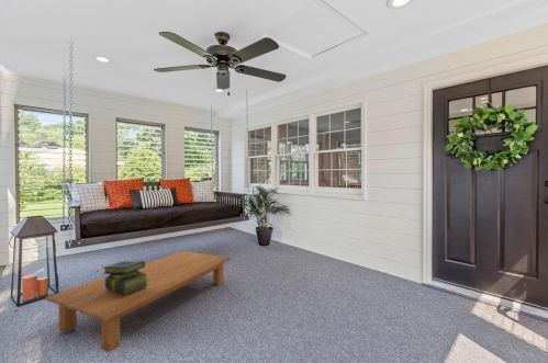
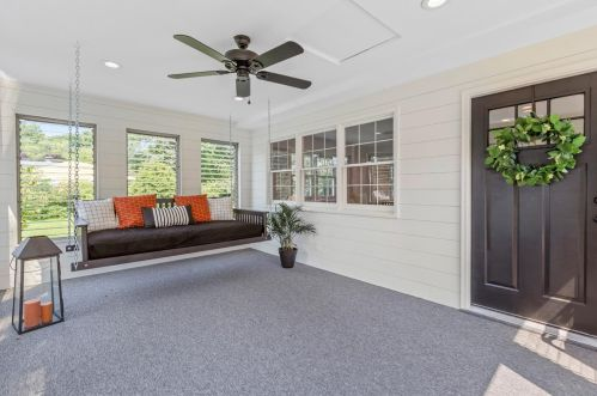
- stack of books [102,260,148,294]
- coffee table [44,250,232,353]
